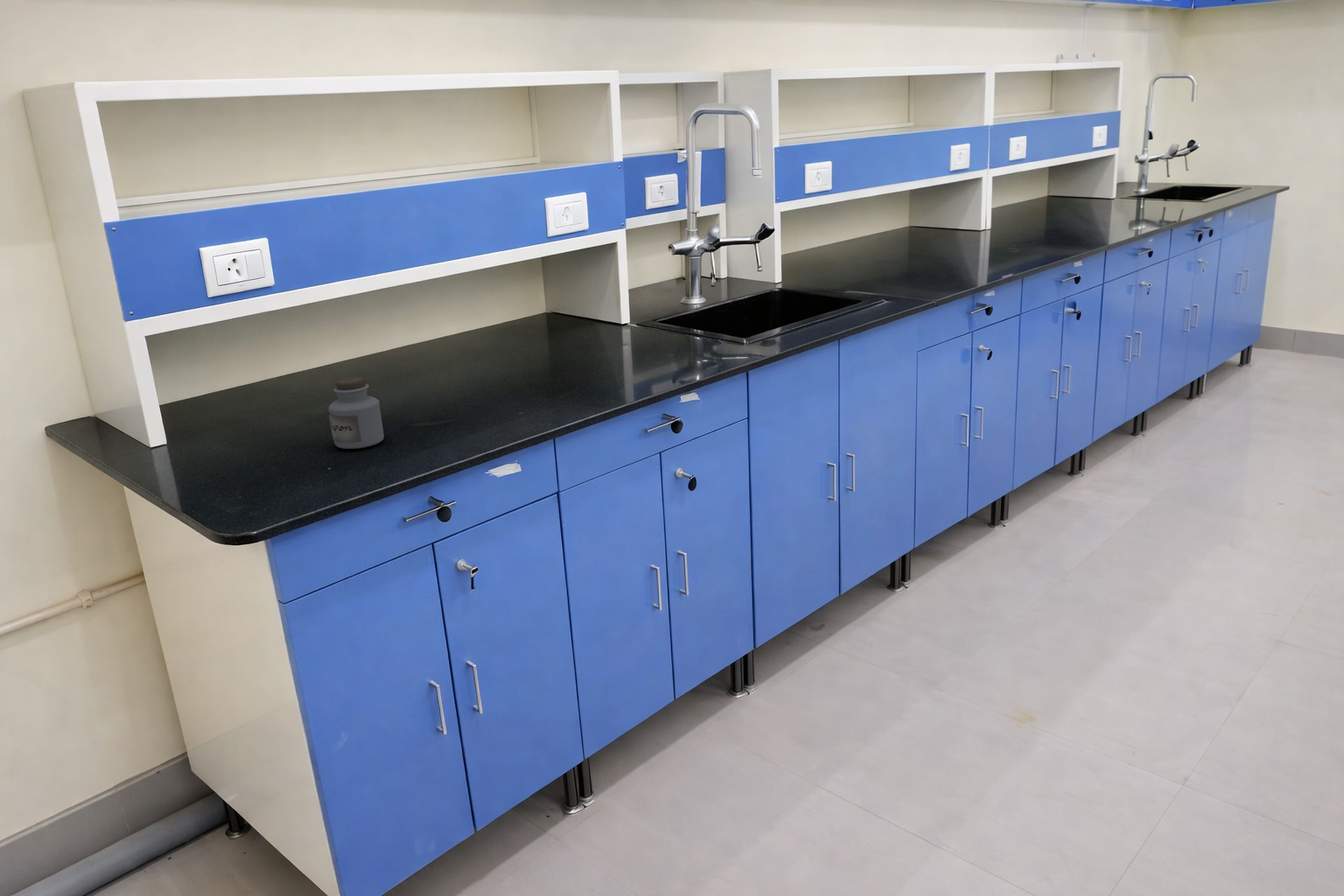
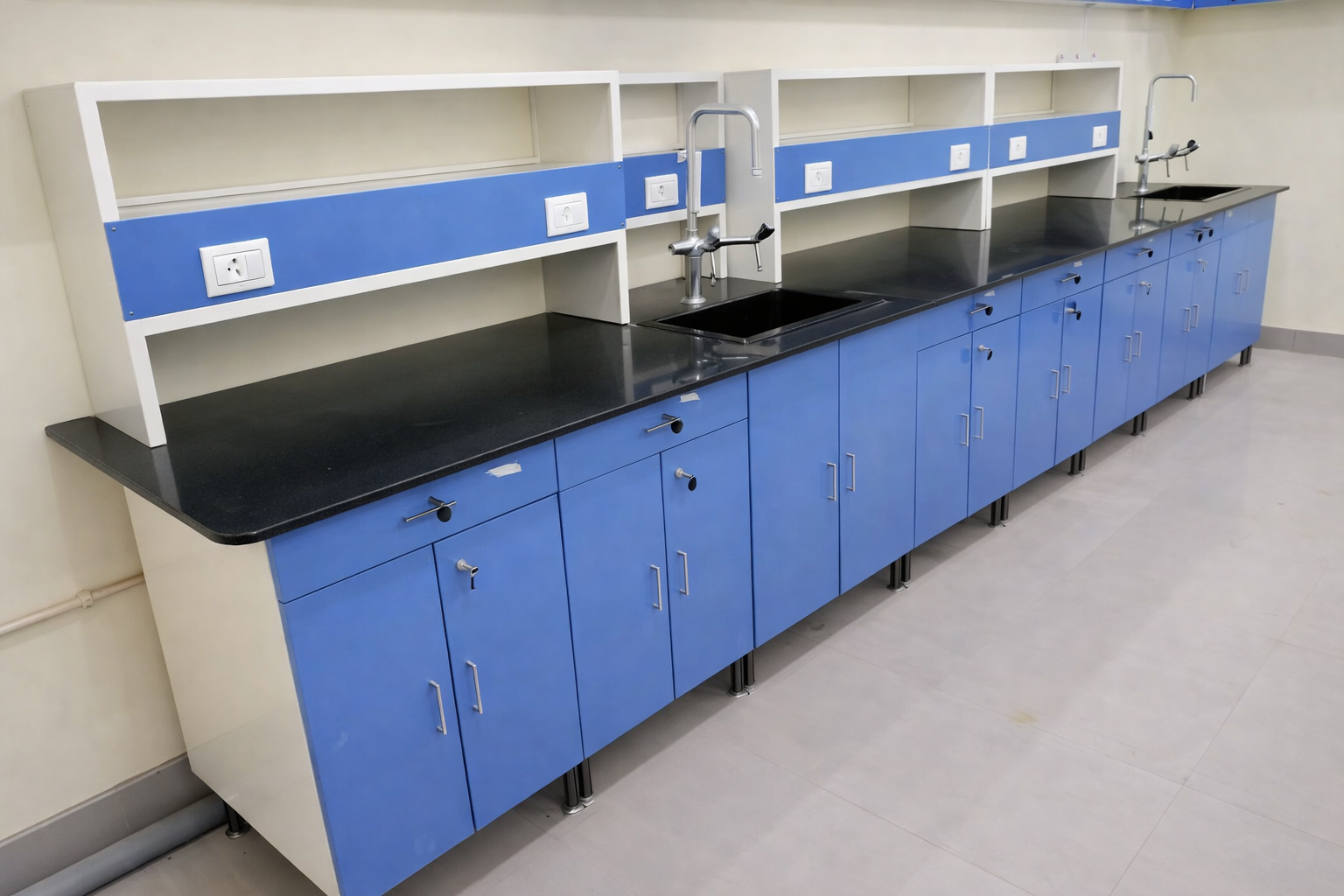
- jar [327,376,385,450]
